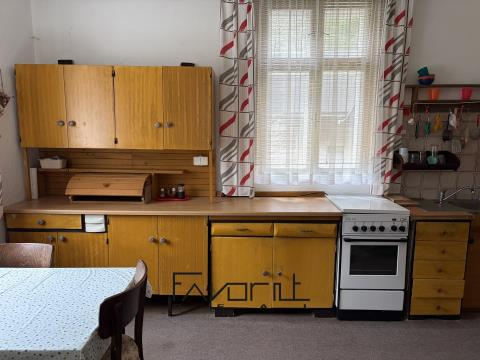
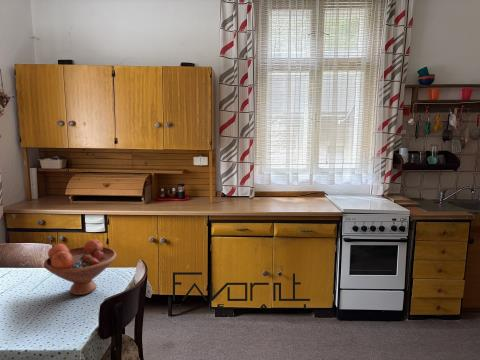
+ fruit bowl [43,238,117,296]
